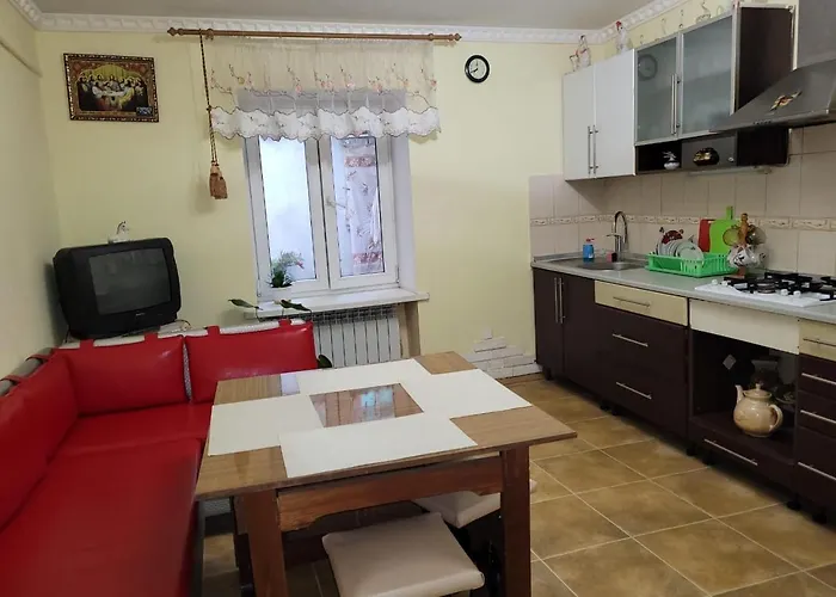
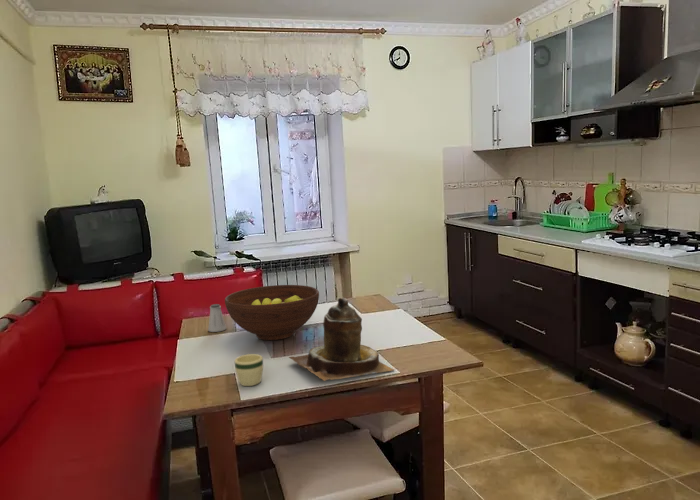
+ fruit bowl [224,284,320,341]
+ saltshaker [207,303,228,333]
+ teapot [288,297,395,382]
+ mug [234,353,264,387]
